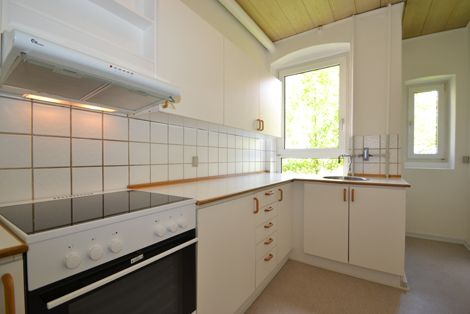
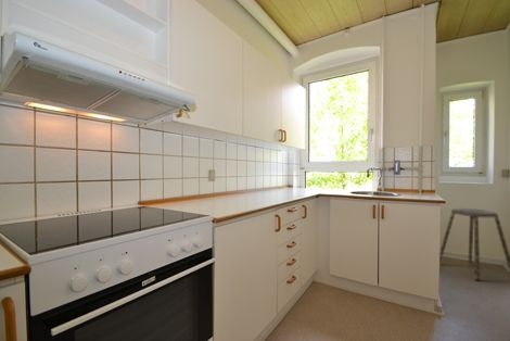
+ stool [439,207,510,282]
